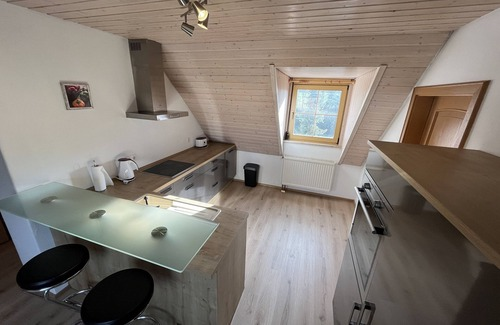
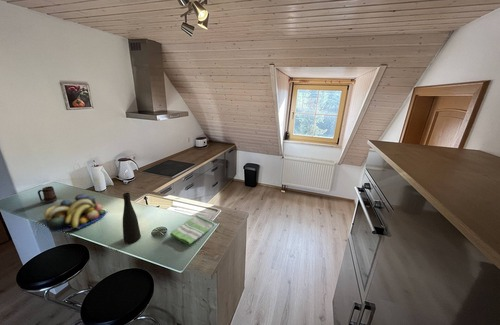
+ dish towel [169,214,215,246]
+ fruit bowl [43,193,109,233]
+ vase [122,192,142,244]
+ mug [37,185,58,204]
